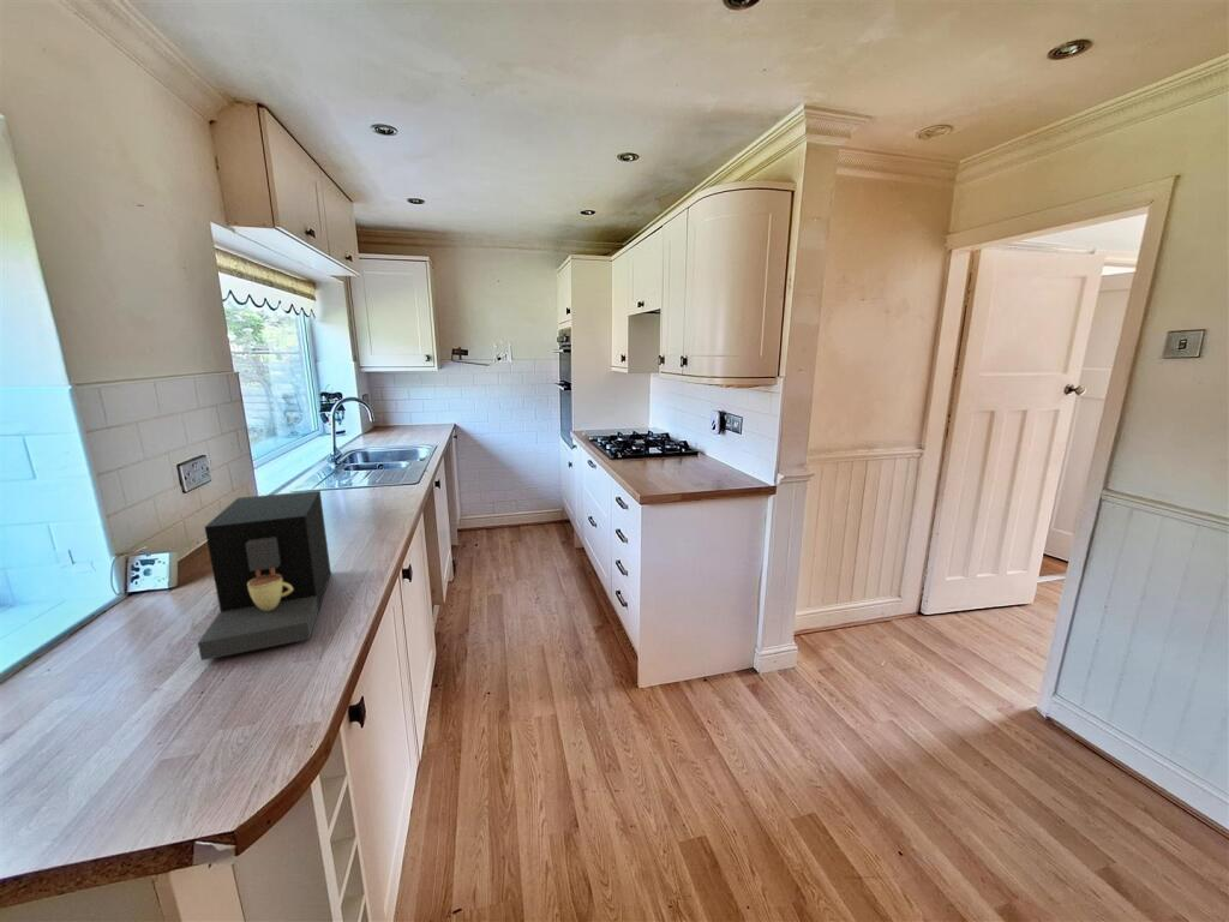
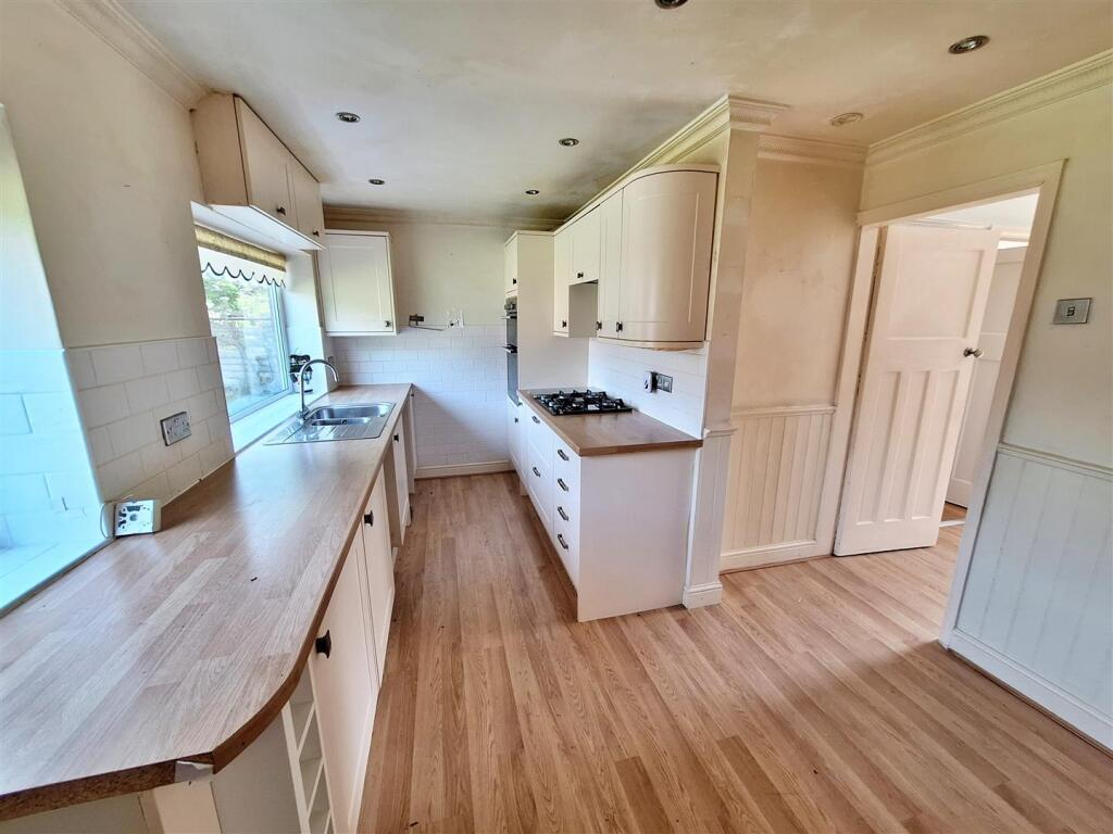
- coffee maker [197,489,332,661]
